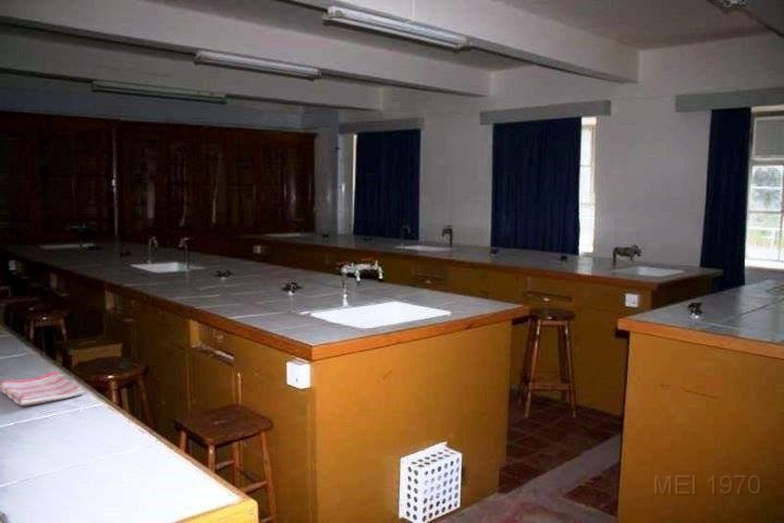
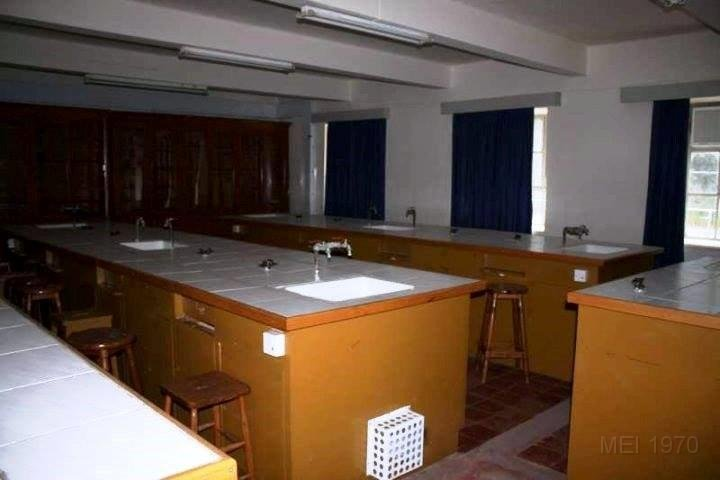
- dish towel [0,369,85,406]
